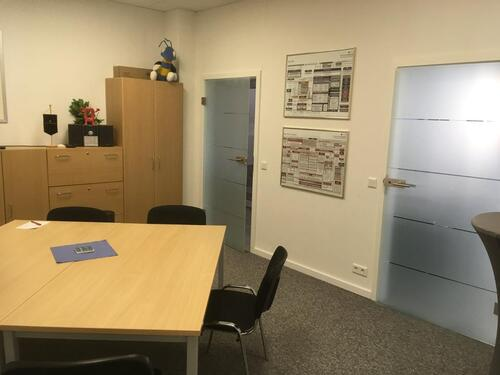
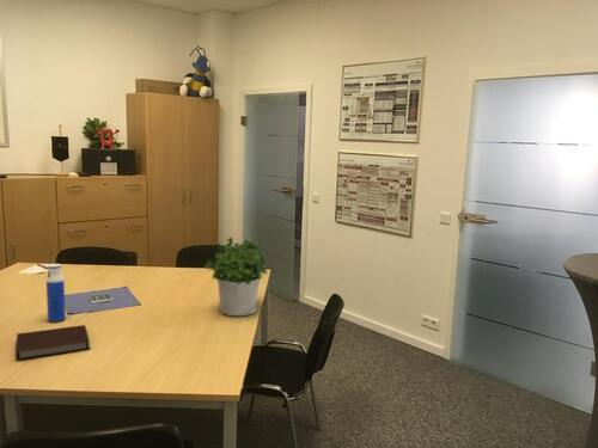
+ water bottle [45,263,67,323]
+ potted plant [203,235,269,317]
+ notebook [14,324,91,361]
